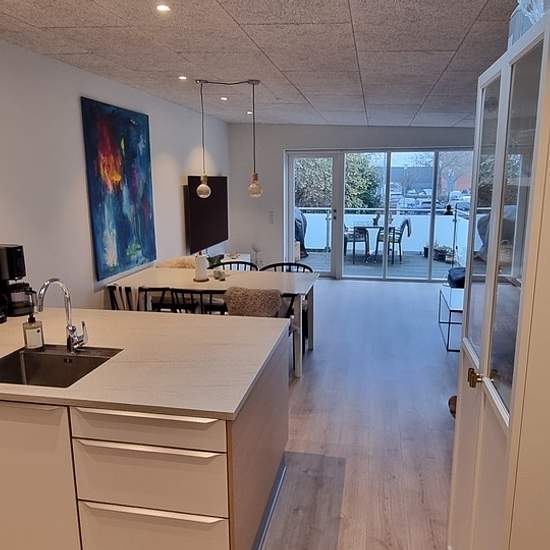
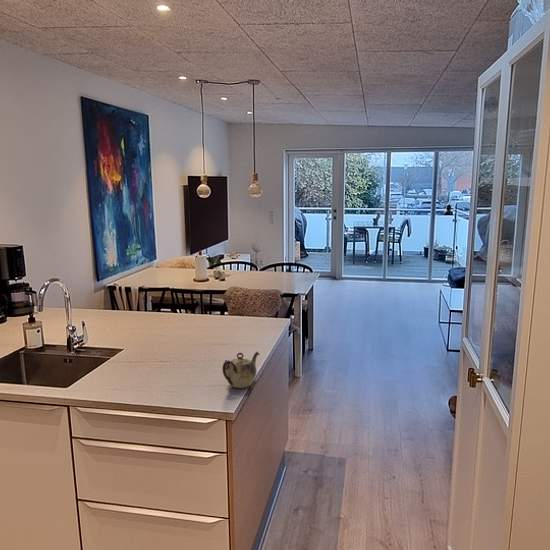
+ teapot [221,351,261,389]
